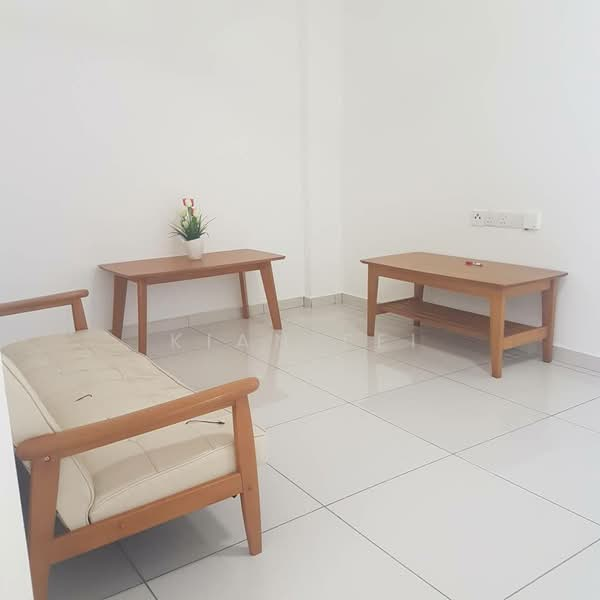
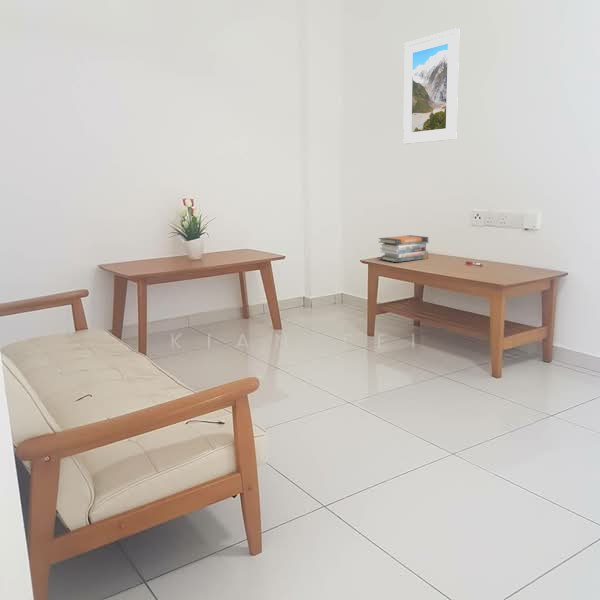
+ book stack [378,234,430,263]
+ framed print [402,27,460,145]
